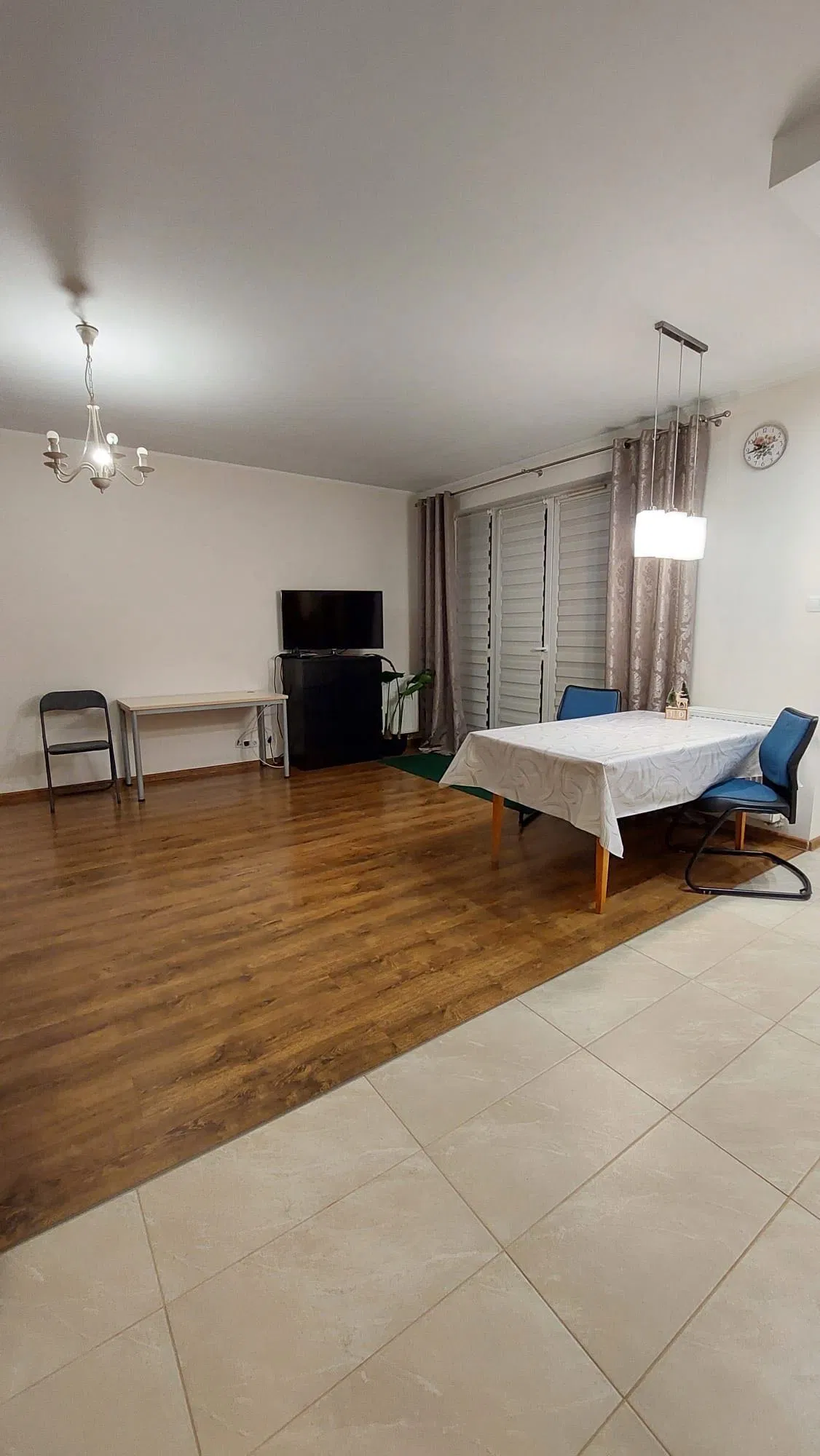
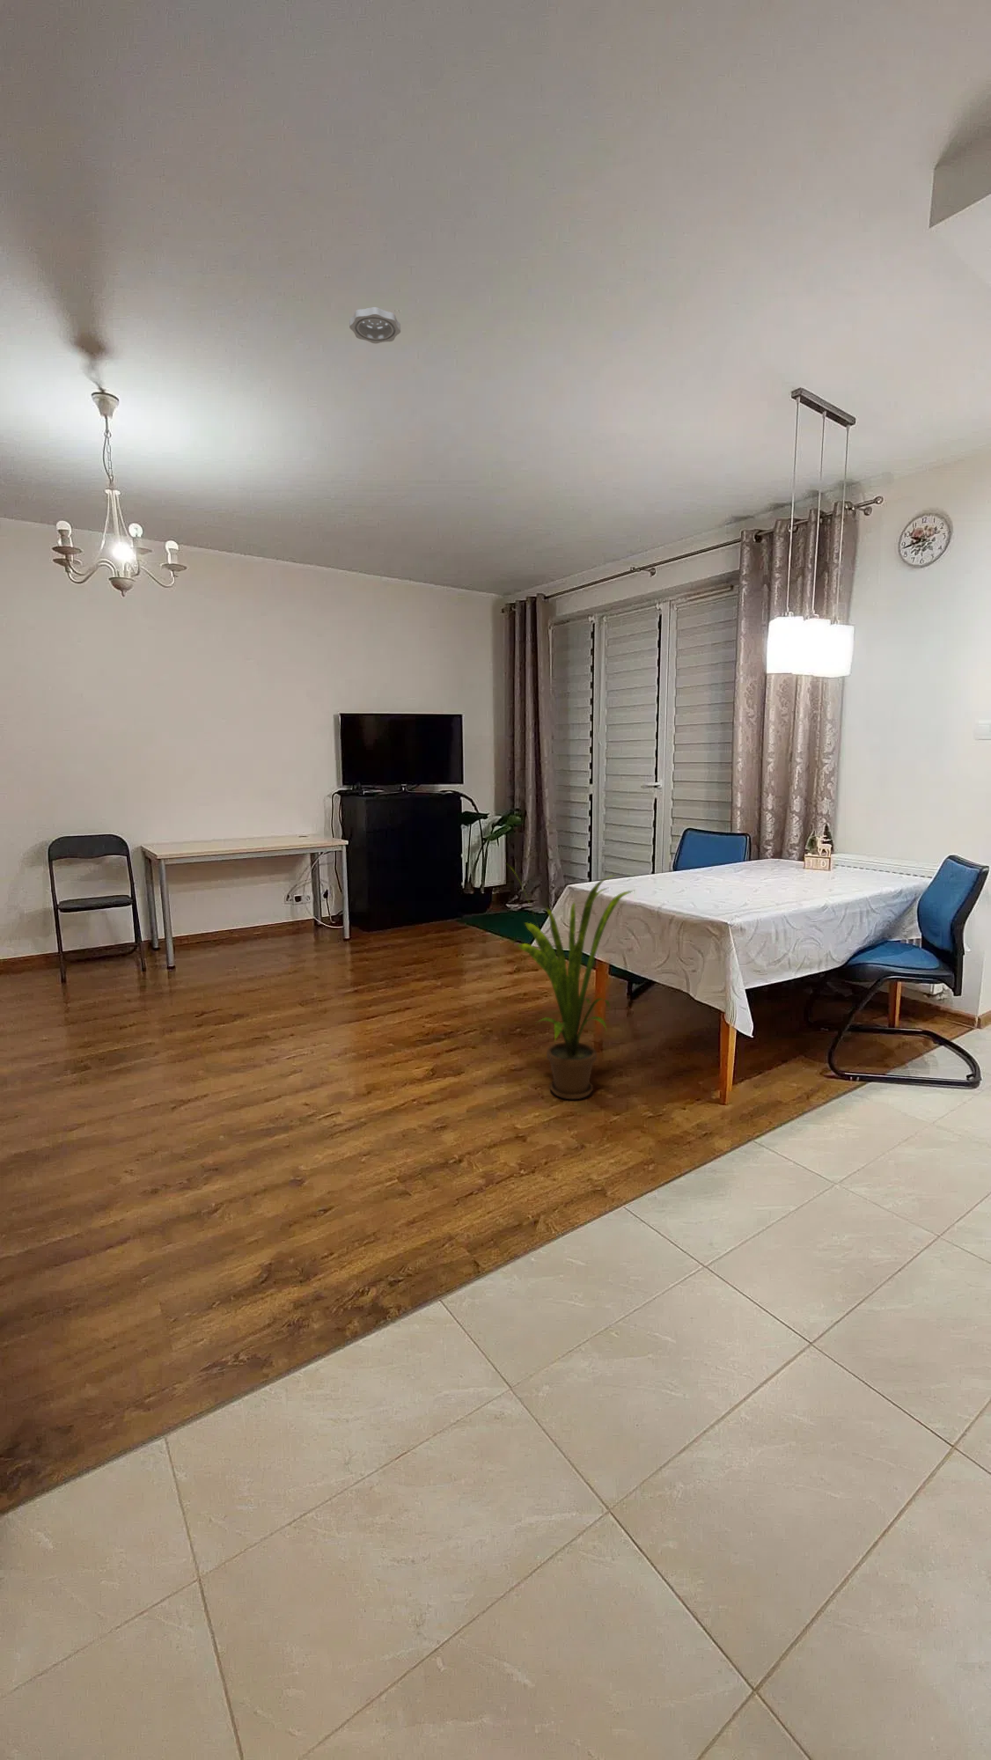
+ house plant [504,862,634,1100]
+ smoke detector [348,306,401,345]
